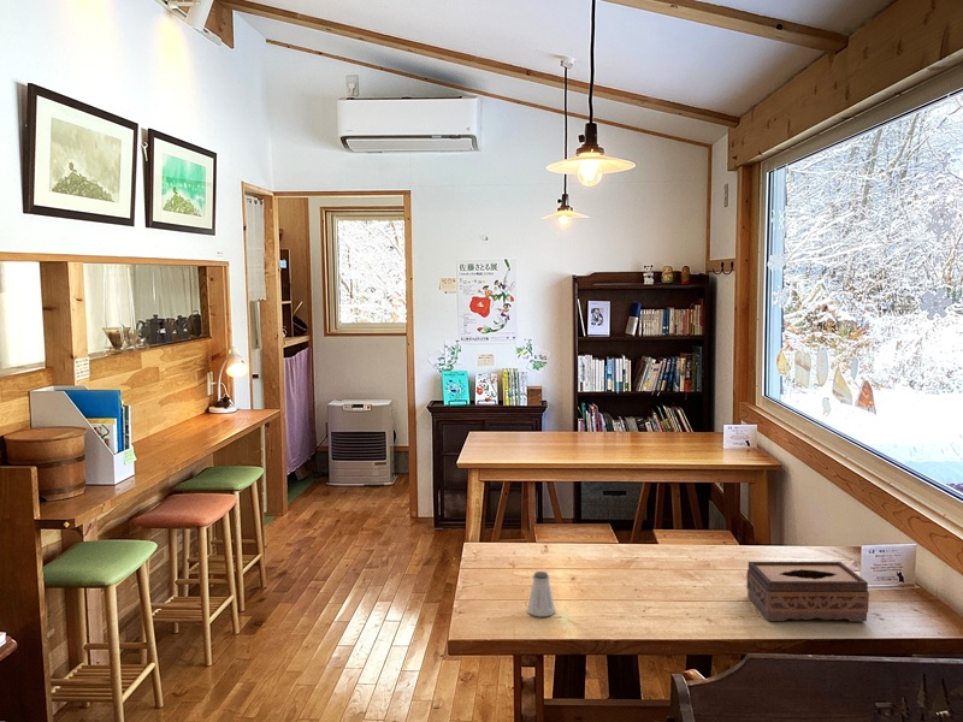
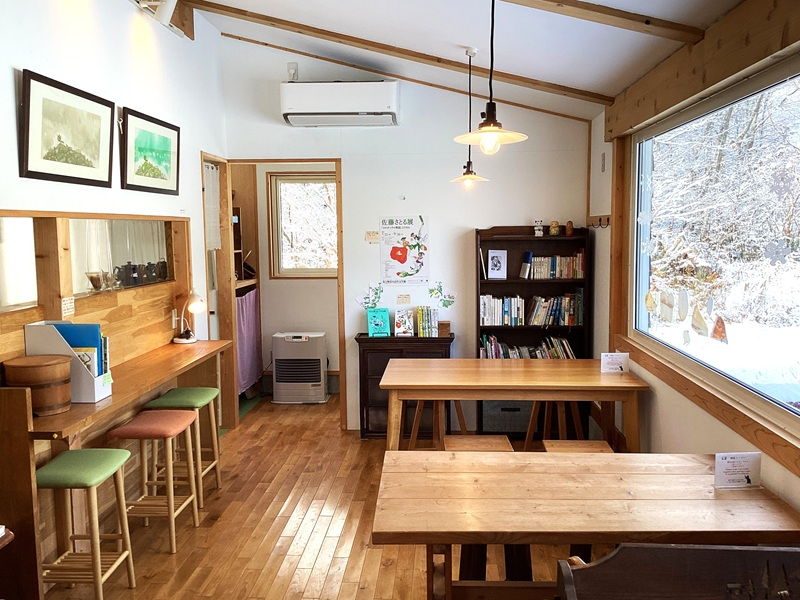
- tissue box [745,561,870,622]
- saltshaker [526,570,556,617]
